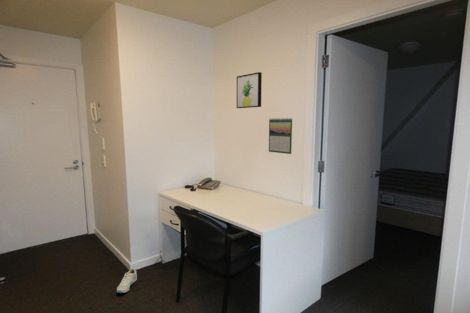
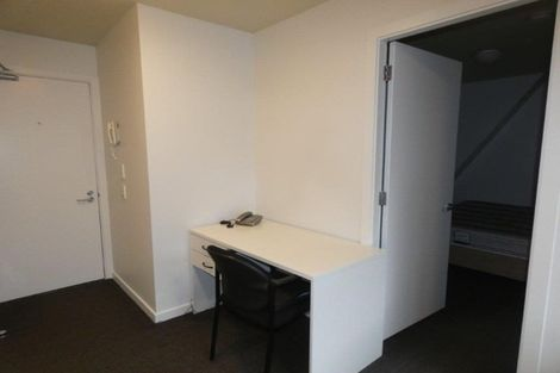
- wall art [236,71,263,109]
- calendar [268,117,293,155]
- sneaker [116,267,138,294]
